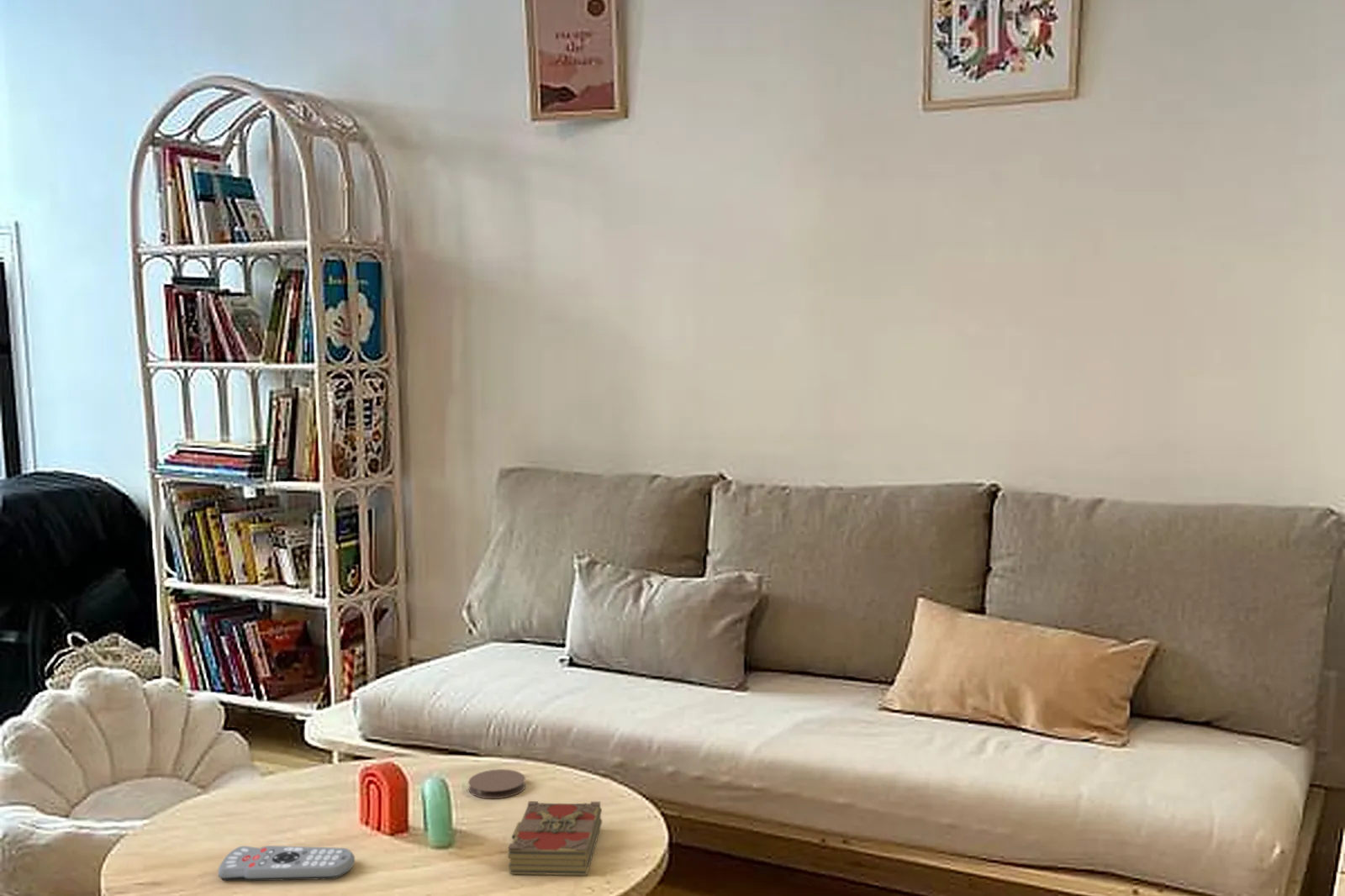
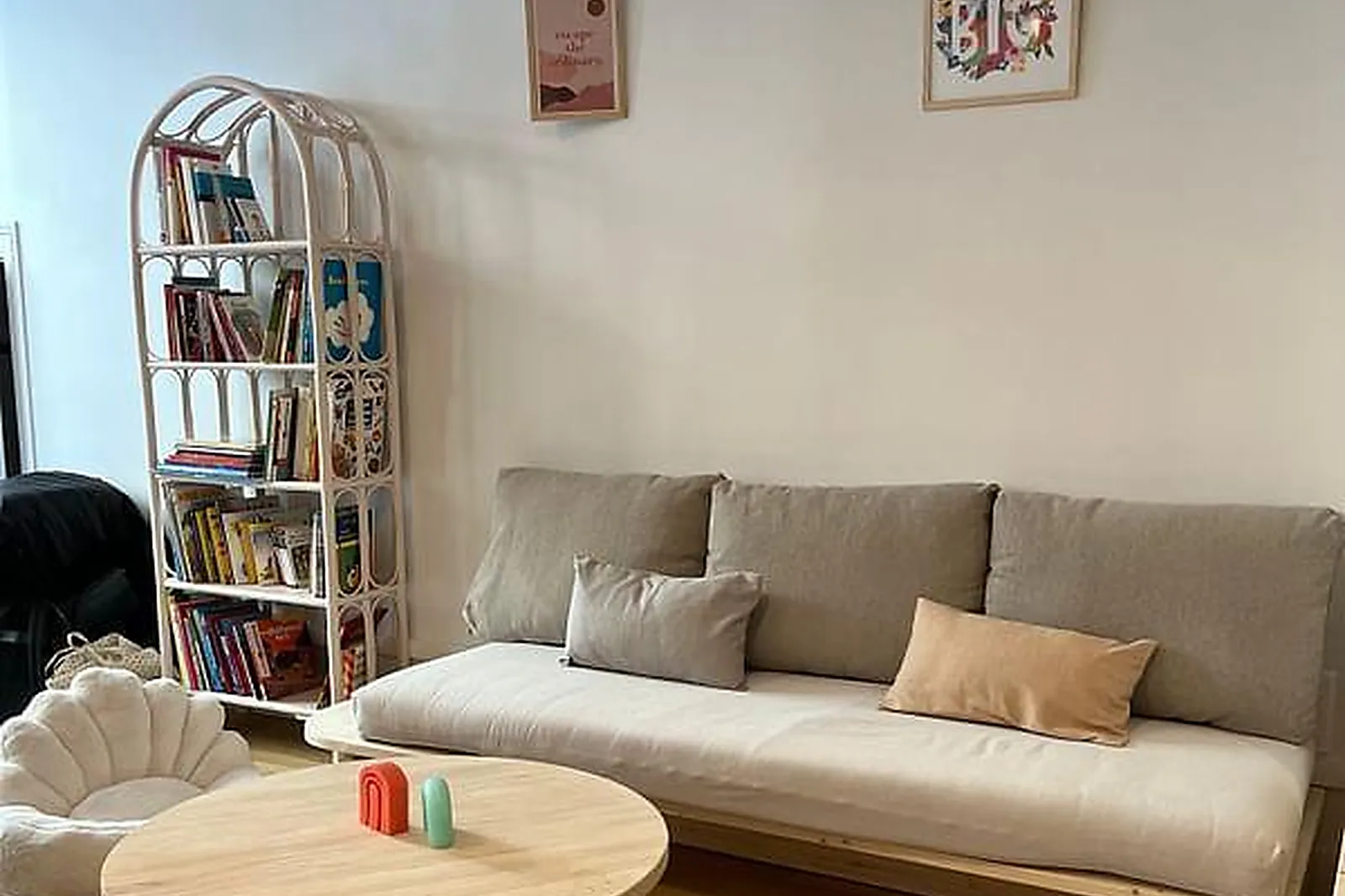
- remote control [218,845,356,882]
- book [507,800,603,876]
- coaster [467,768,526,799]
